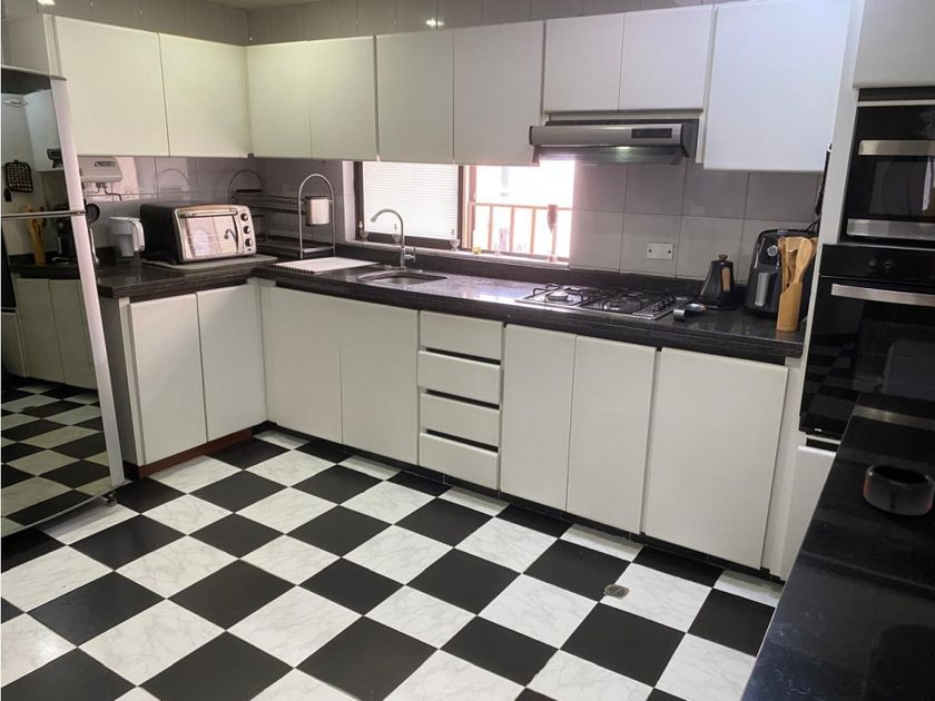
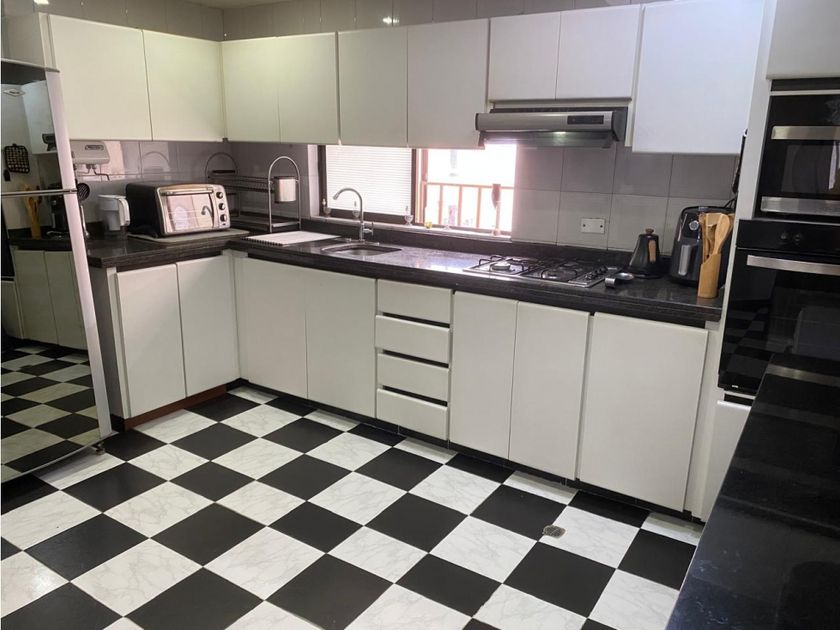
- mug [863,463,935,516]
